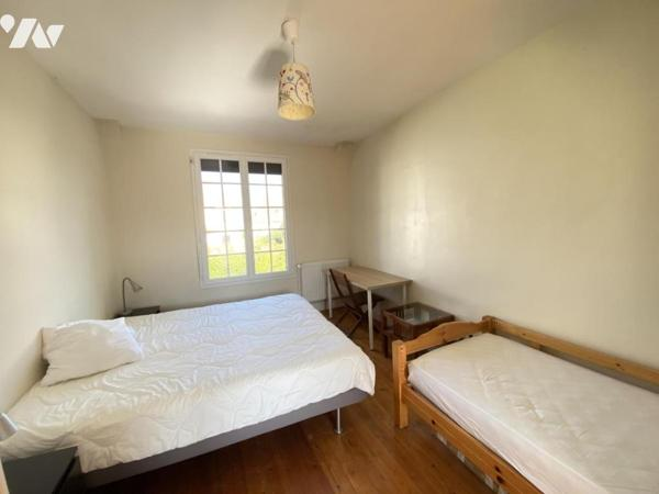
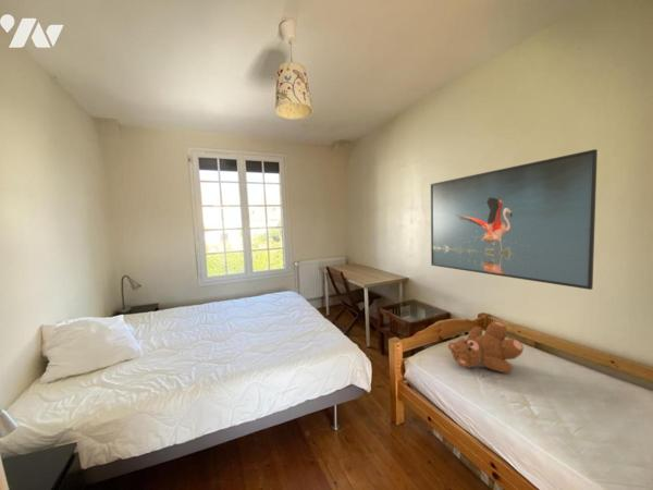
+ teddy bear [447,320,525,375]
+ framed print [430,148,599,291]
